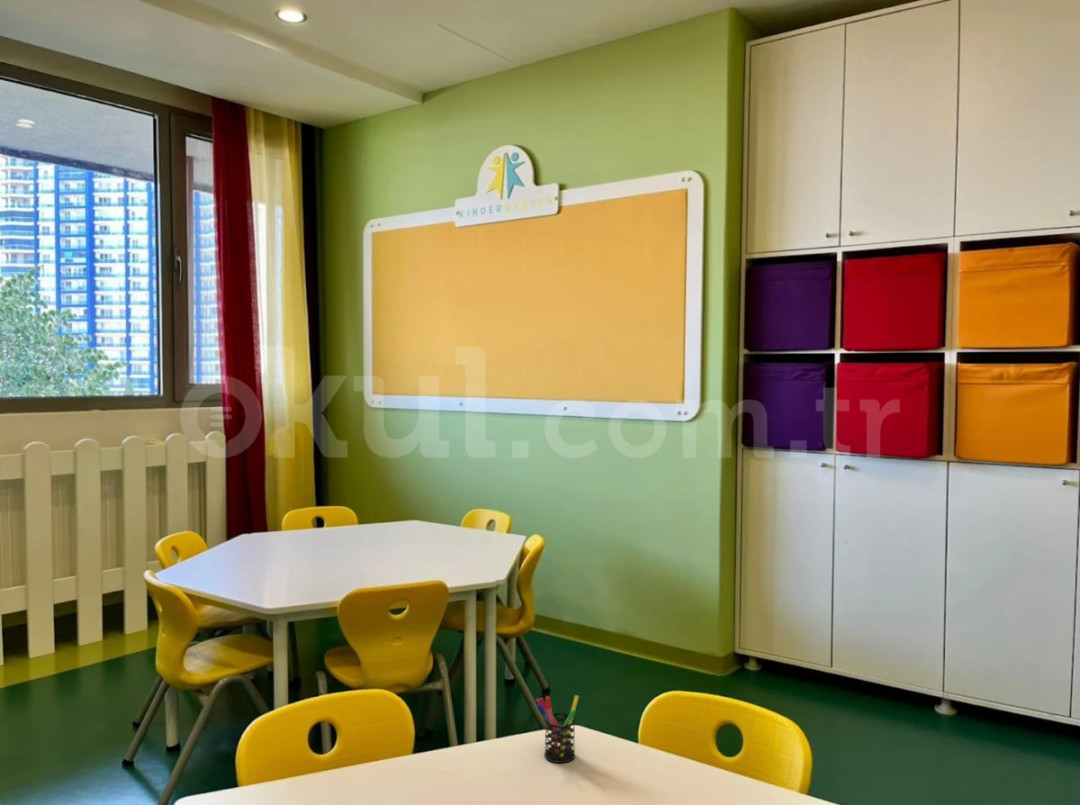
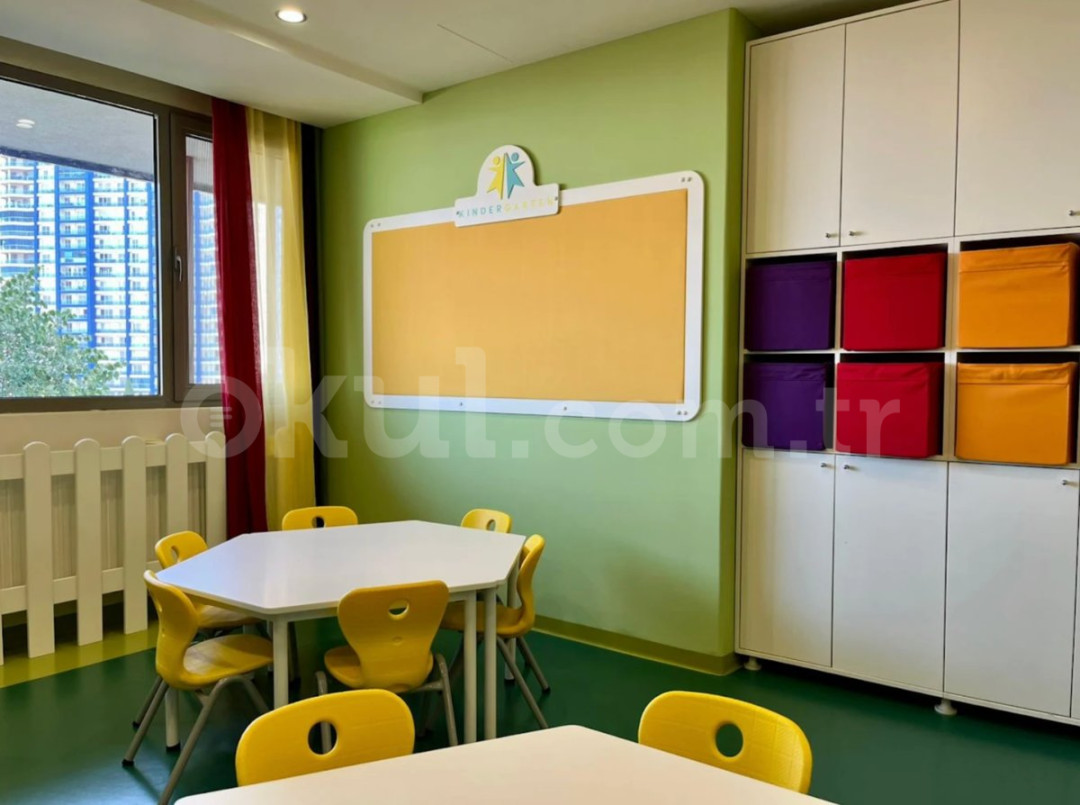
- pen holder [535,694,580,764]
